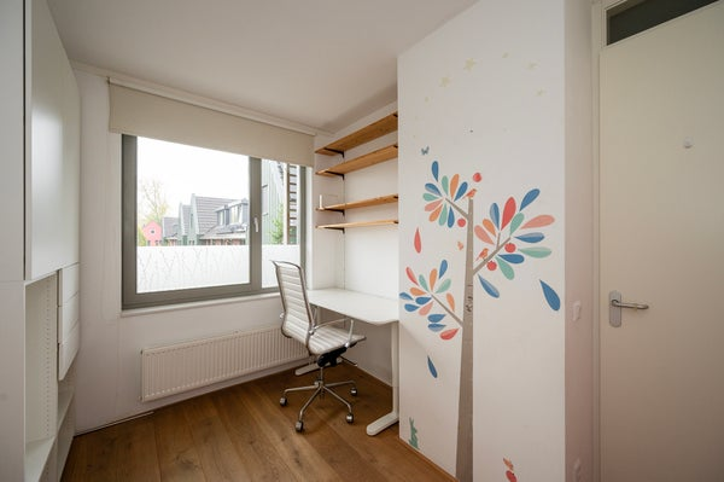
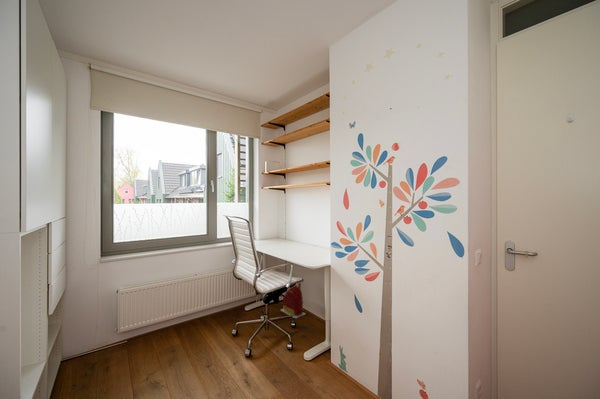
+ backpack [280,282,306,319]
